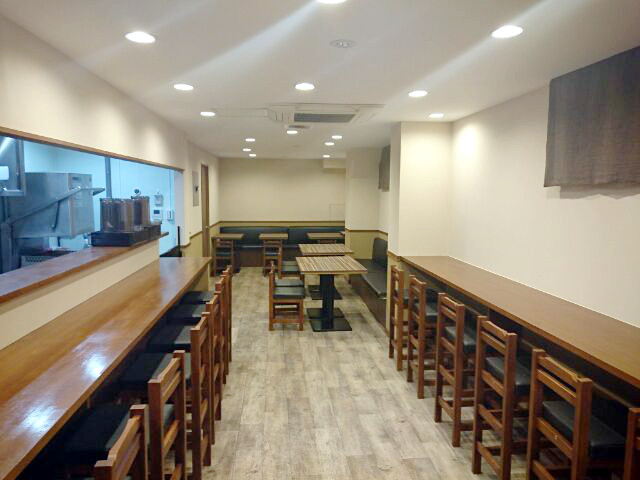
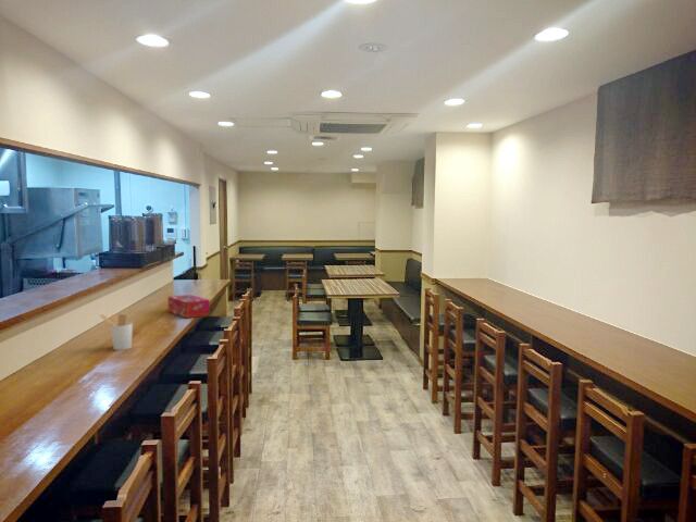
+ utensil holder [99,313,134,351]
+ tissue box [167,294,211,319]
